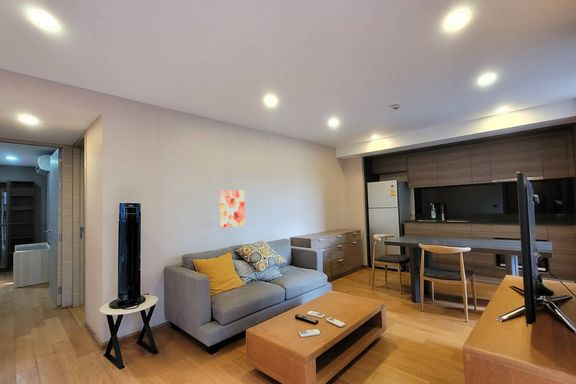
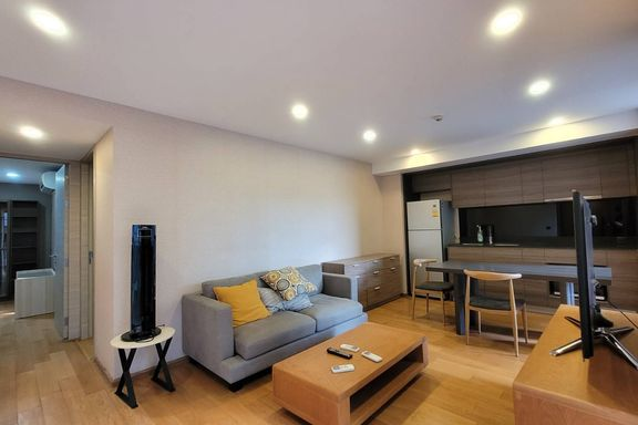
- wall art [218,189,246,229]
